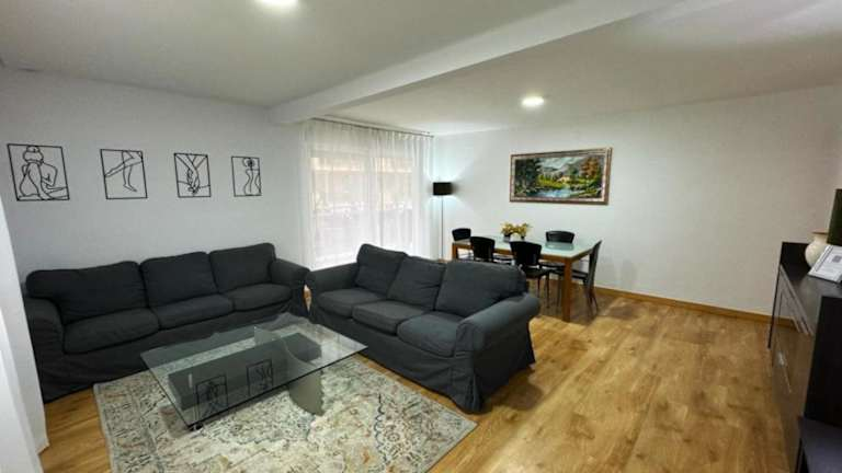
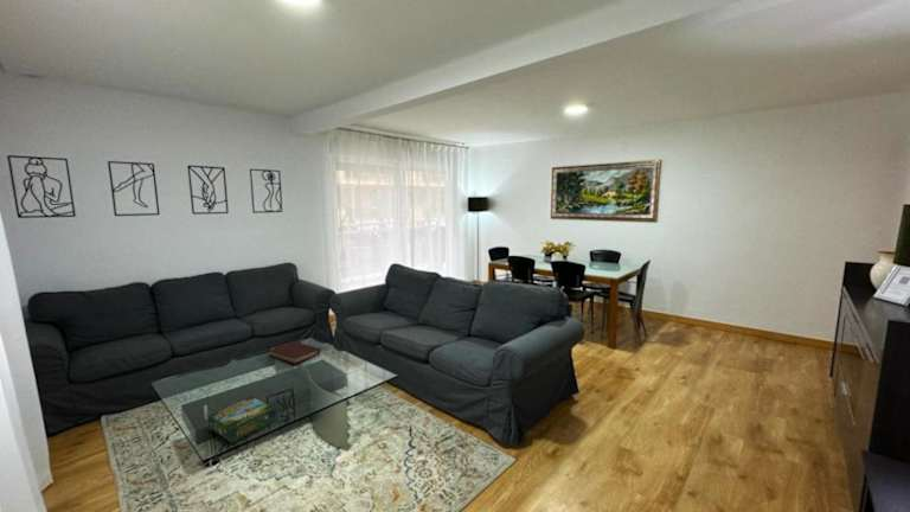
+ board game [207,396,277,444]
+ book [267,340,321,365]
